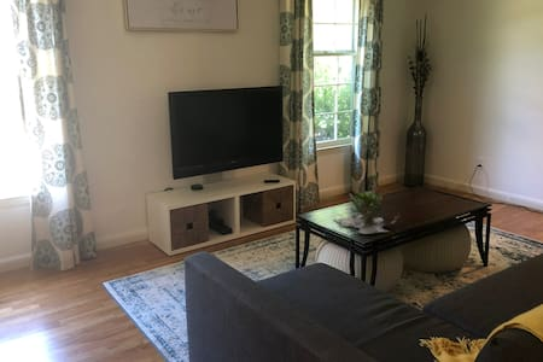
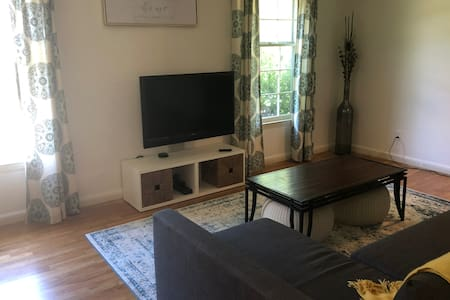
- plant [333,189,401,235]
